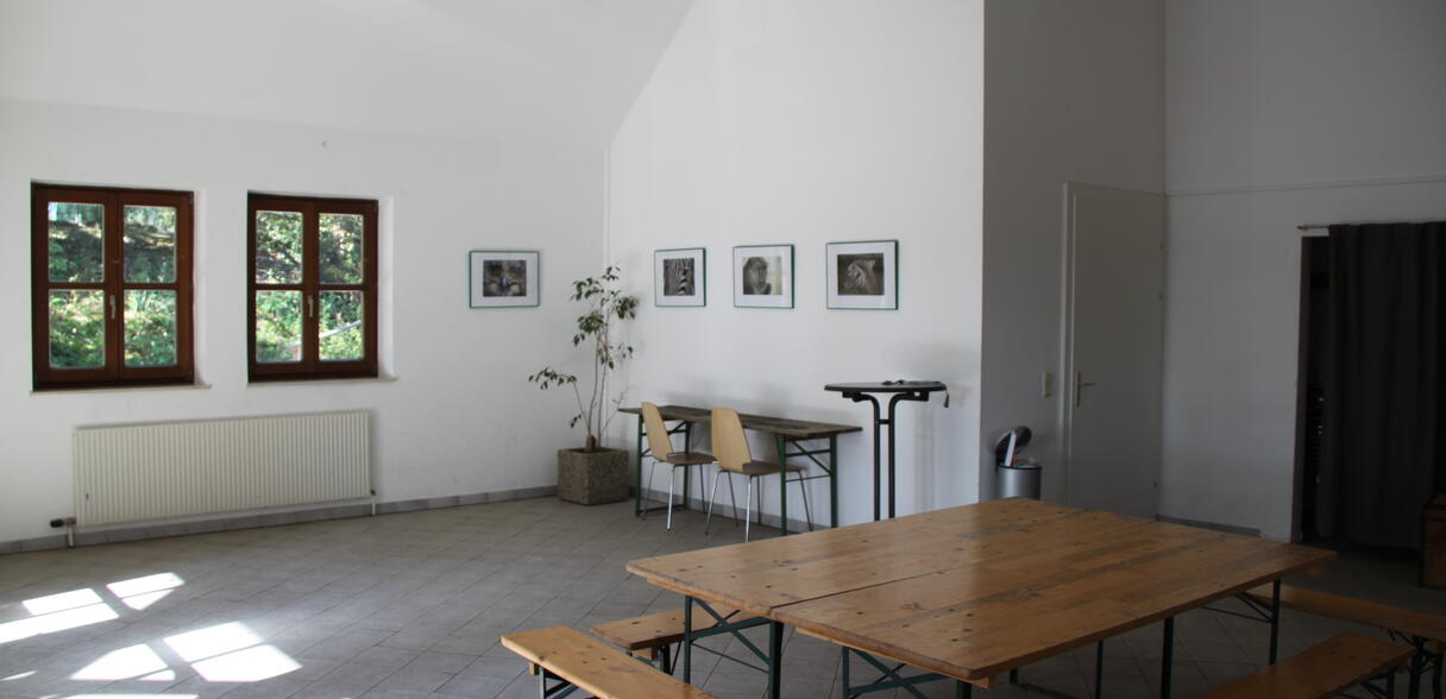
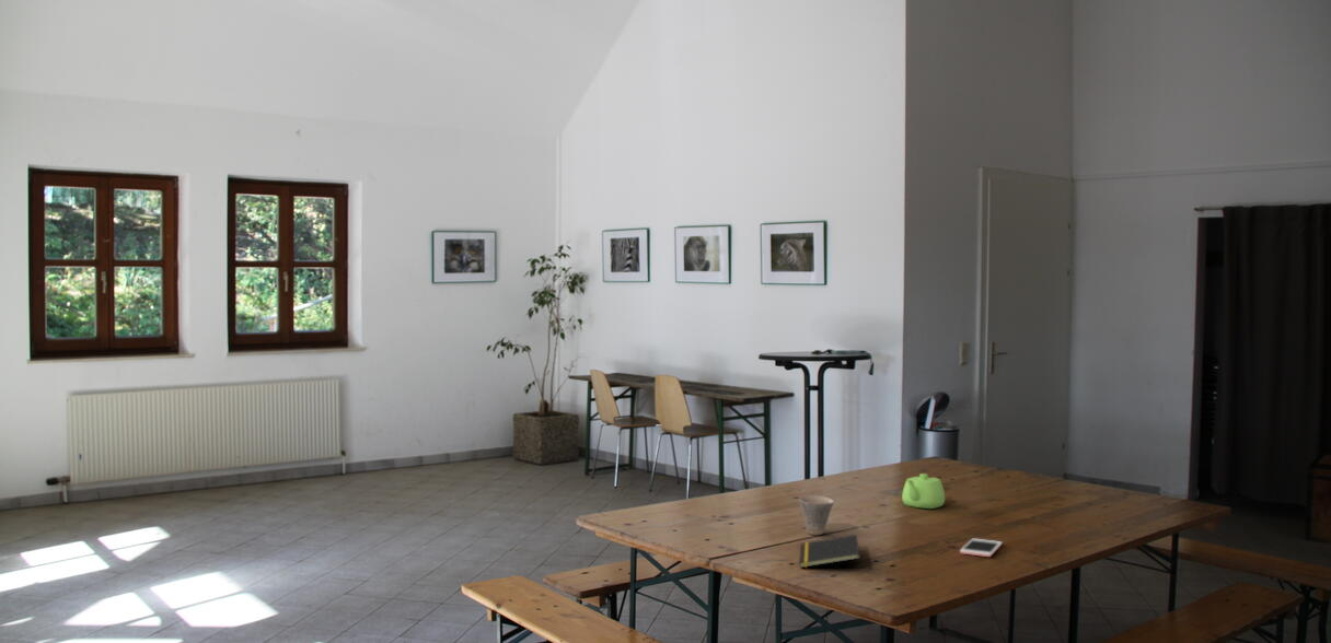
+ teapot [901,472,946,510]
+ cell phone [959,538,1003,558]
+ cup [798,494,835,536]
+ notepad [798,534,861,569]
